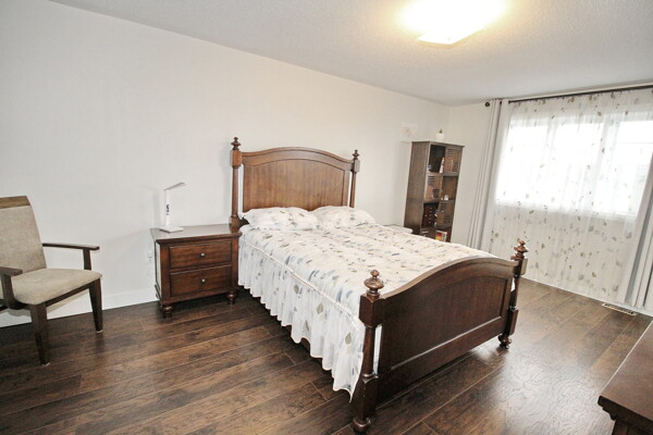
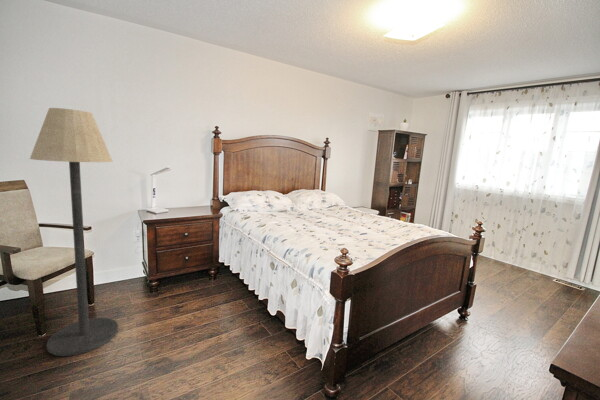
+ floor lamp [29,107,119,357]
